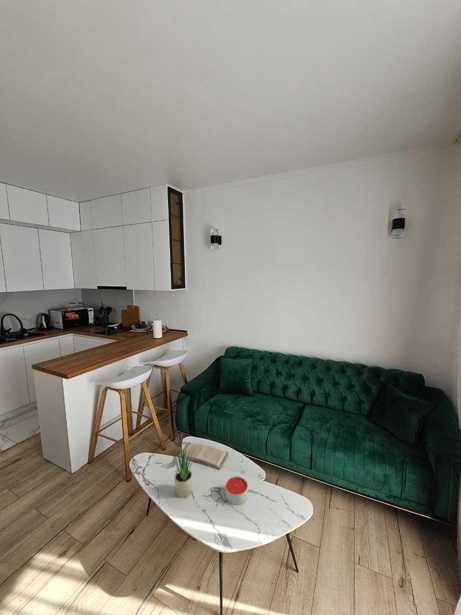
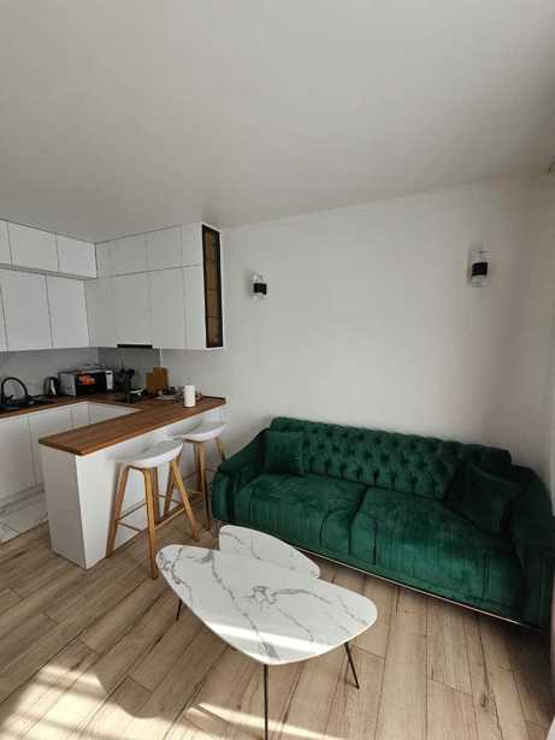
- book [179,441,229,470]
- potted plant [173,445,195,499]
- candle [224,475,249,506]
